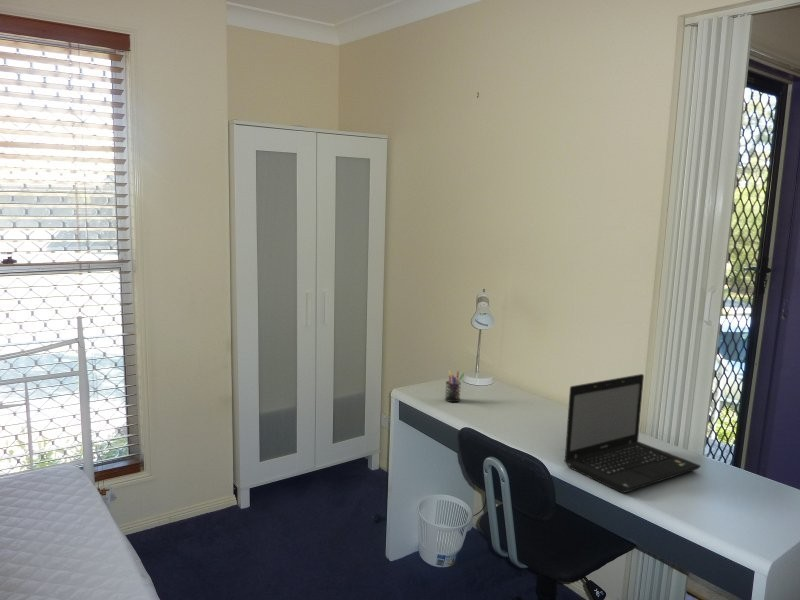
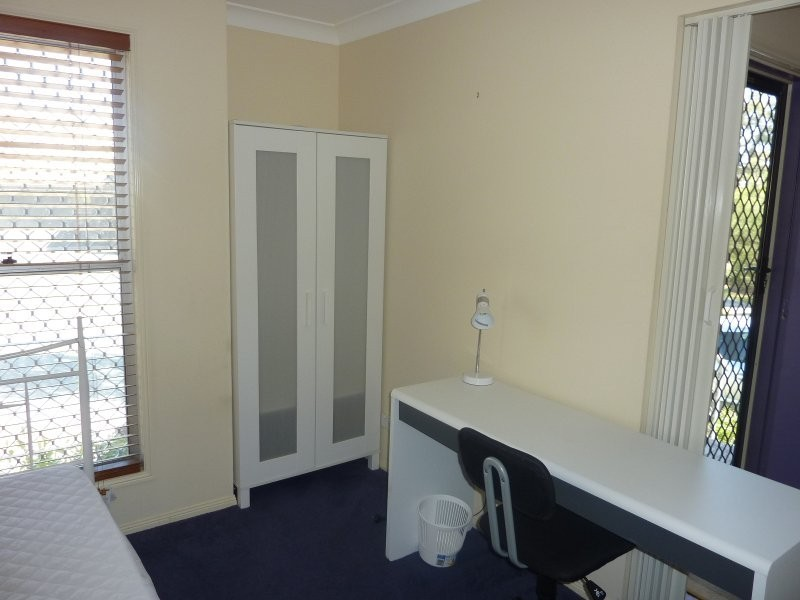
- pen holder [444,369,465,403]
- laptop [563,373,702,494]
